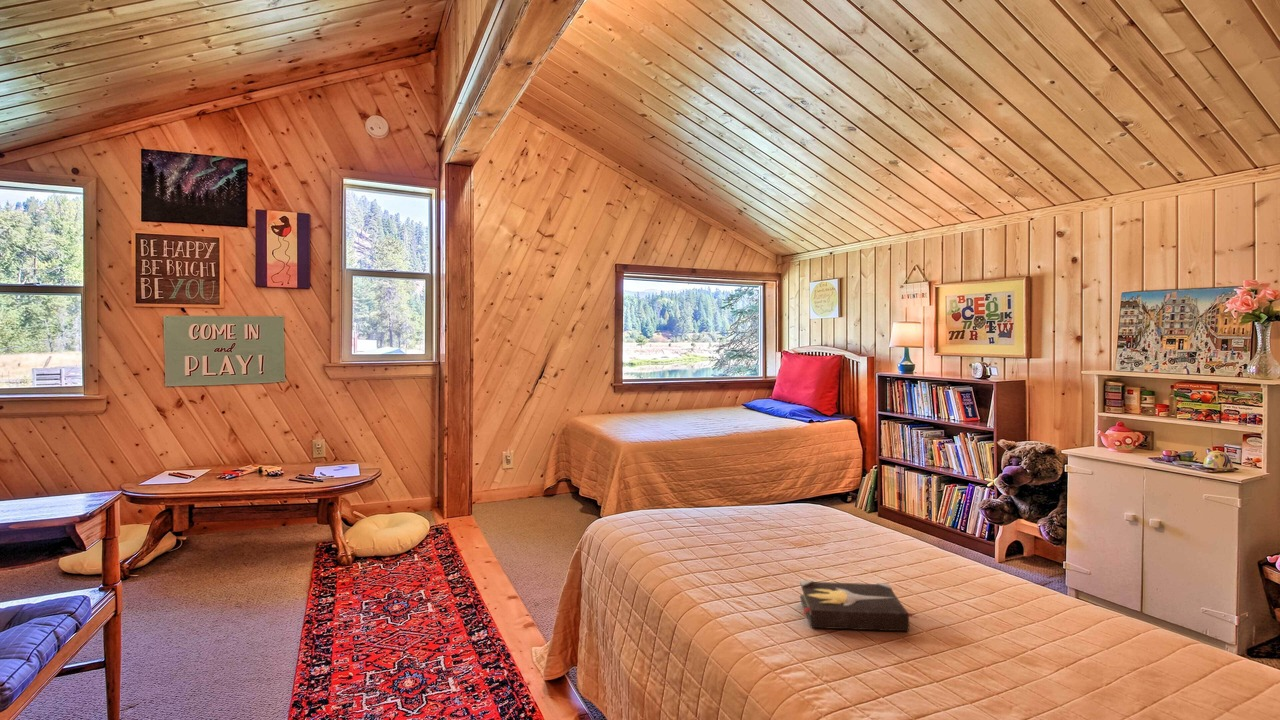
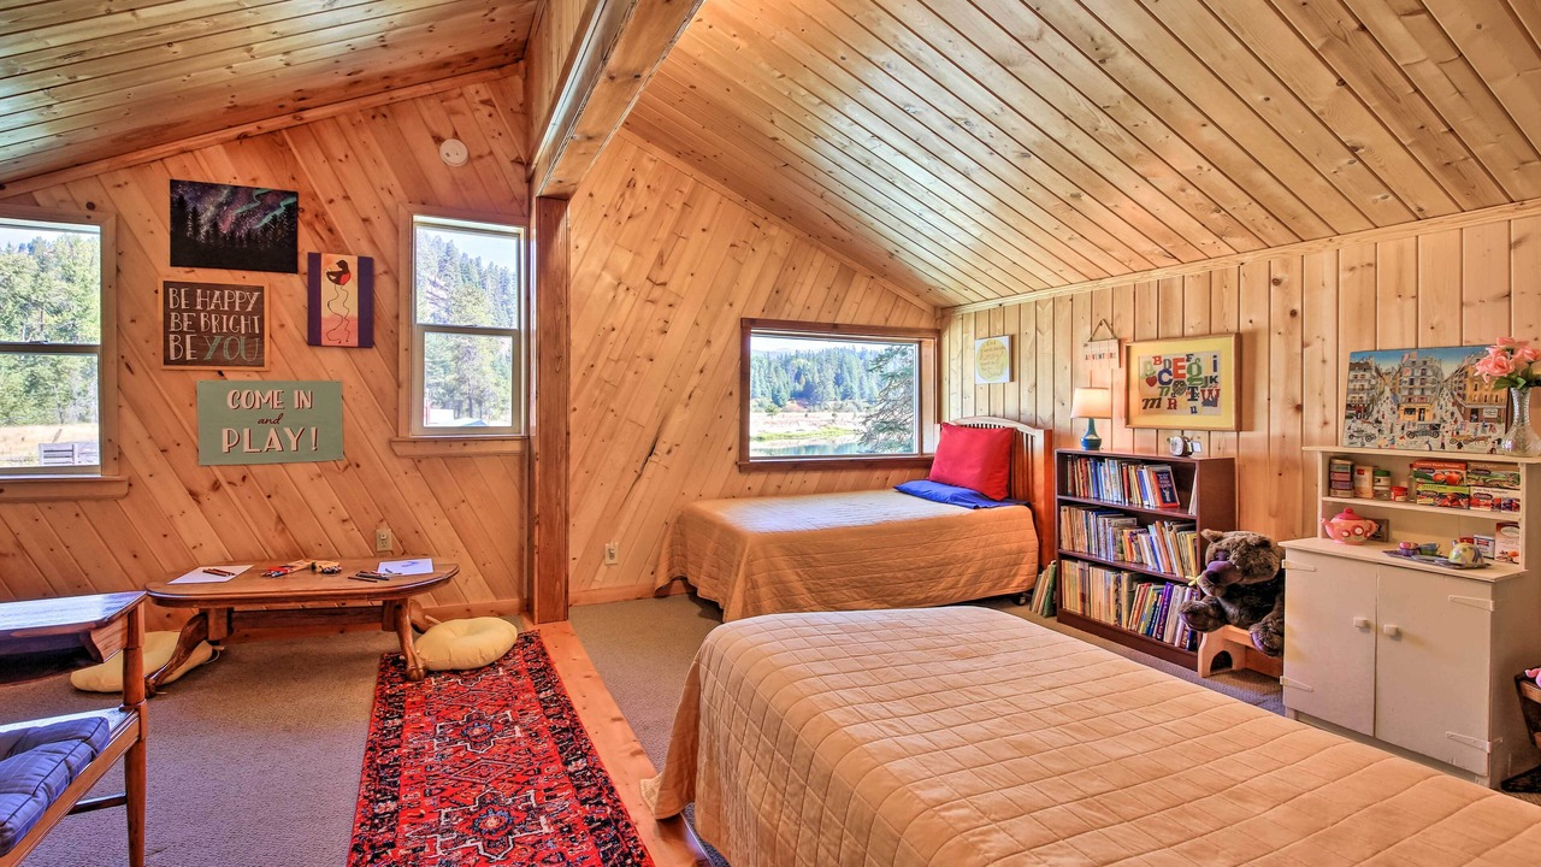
- hardback book [799,579,918,632]
